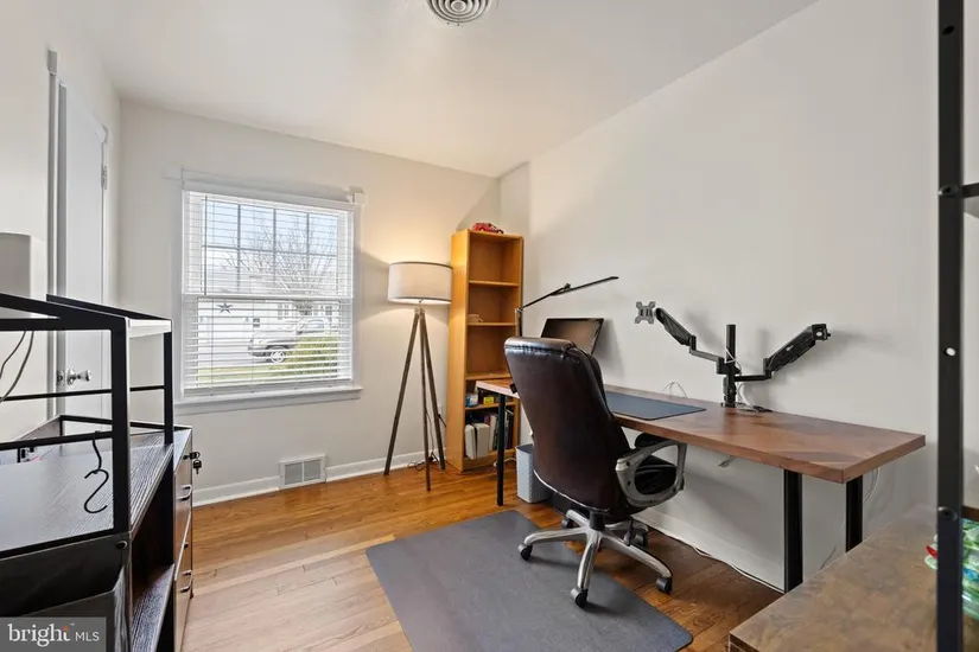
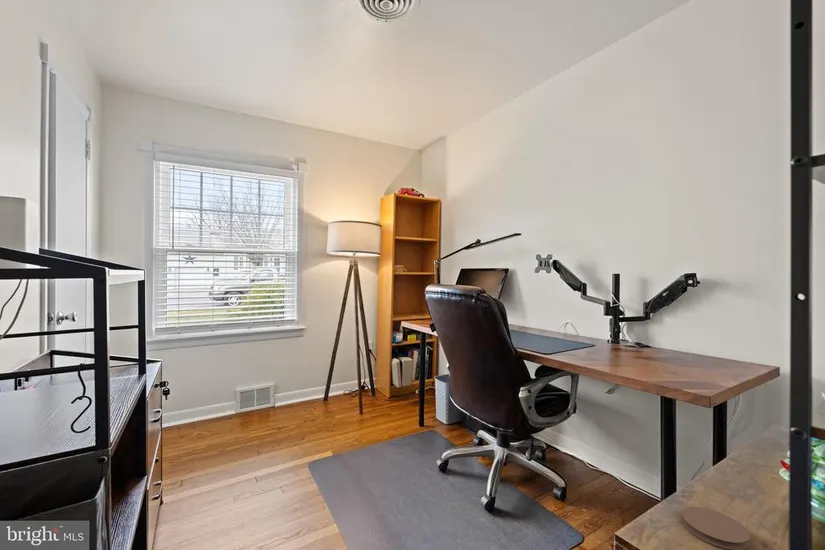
+ coaster [681,506,751,550]
